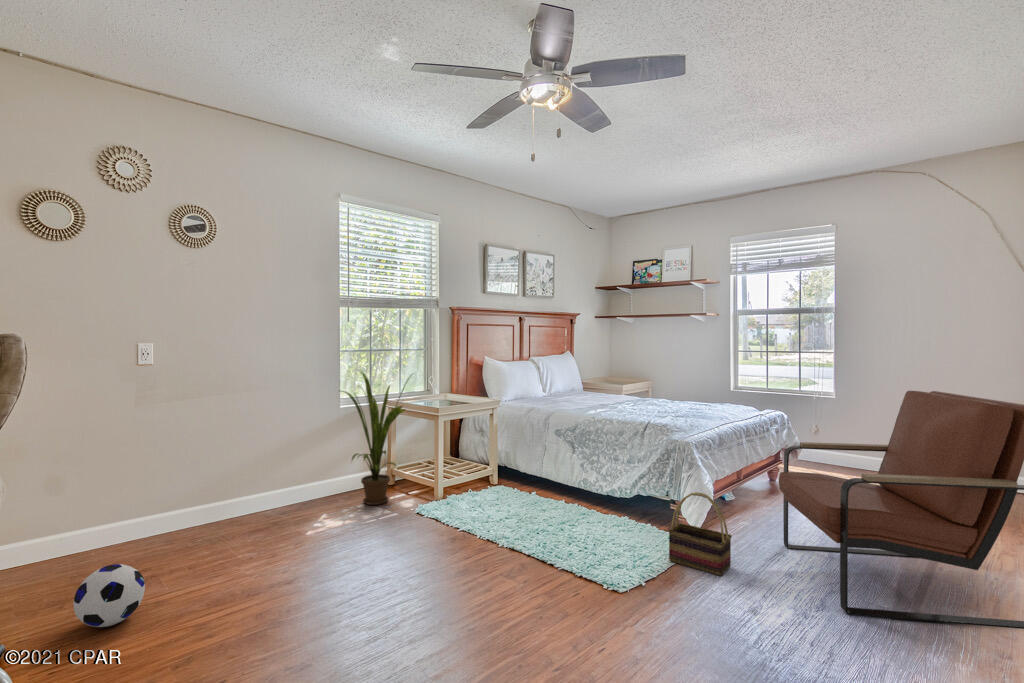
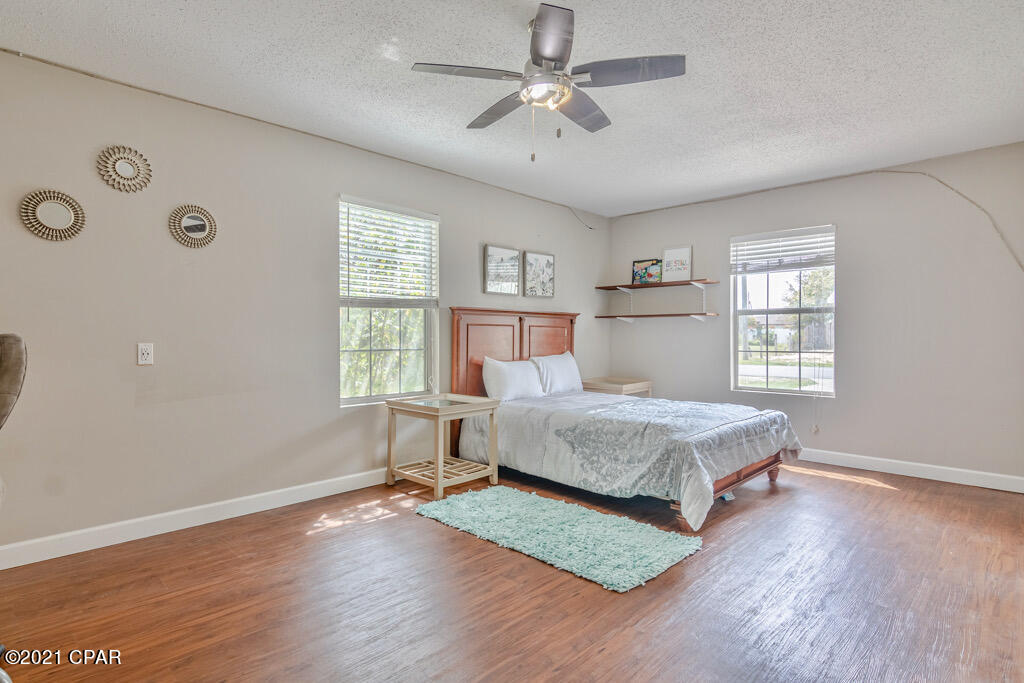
- house plant [339,369,415,506]
- basket [667,491,733,577]
- soccer ball [73,563,146,628]
- armchair [778,390,1024,630]
